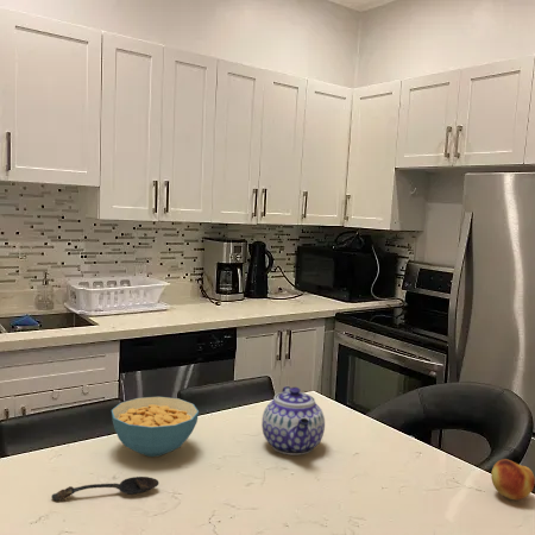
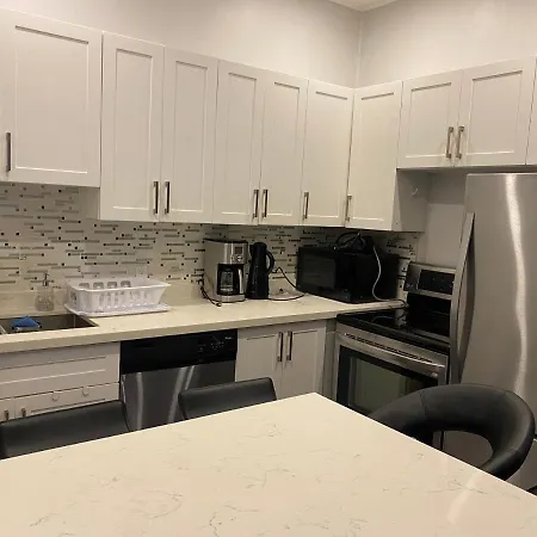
- spoon [50,476,159,502]
- teapot [260,385,326,457]
- cereal bowl [111,396,200,458]
- fruit [490,458,535,502]
